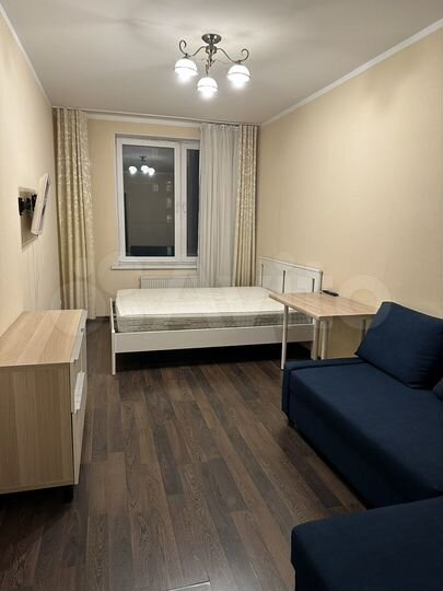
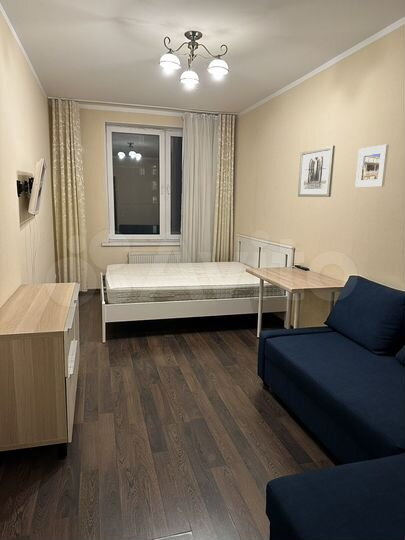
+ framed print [354,144,390,188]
+ wall art [297,145,336,198]
